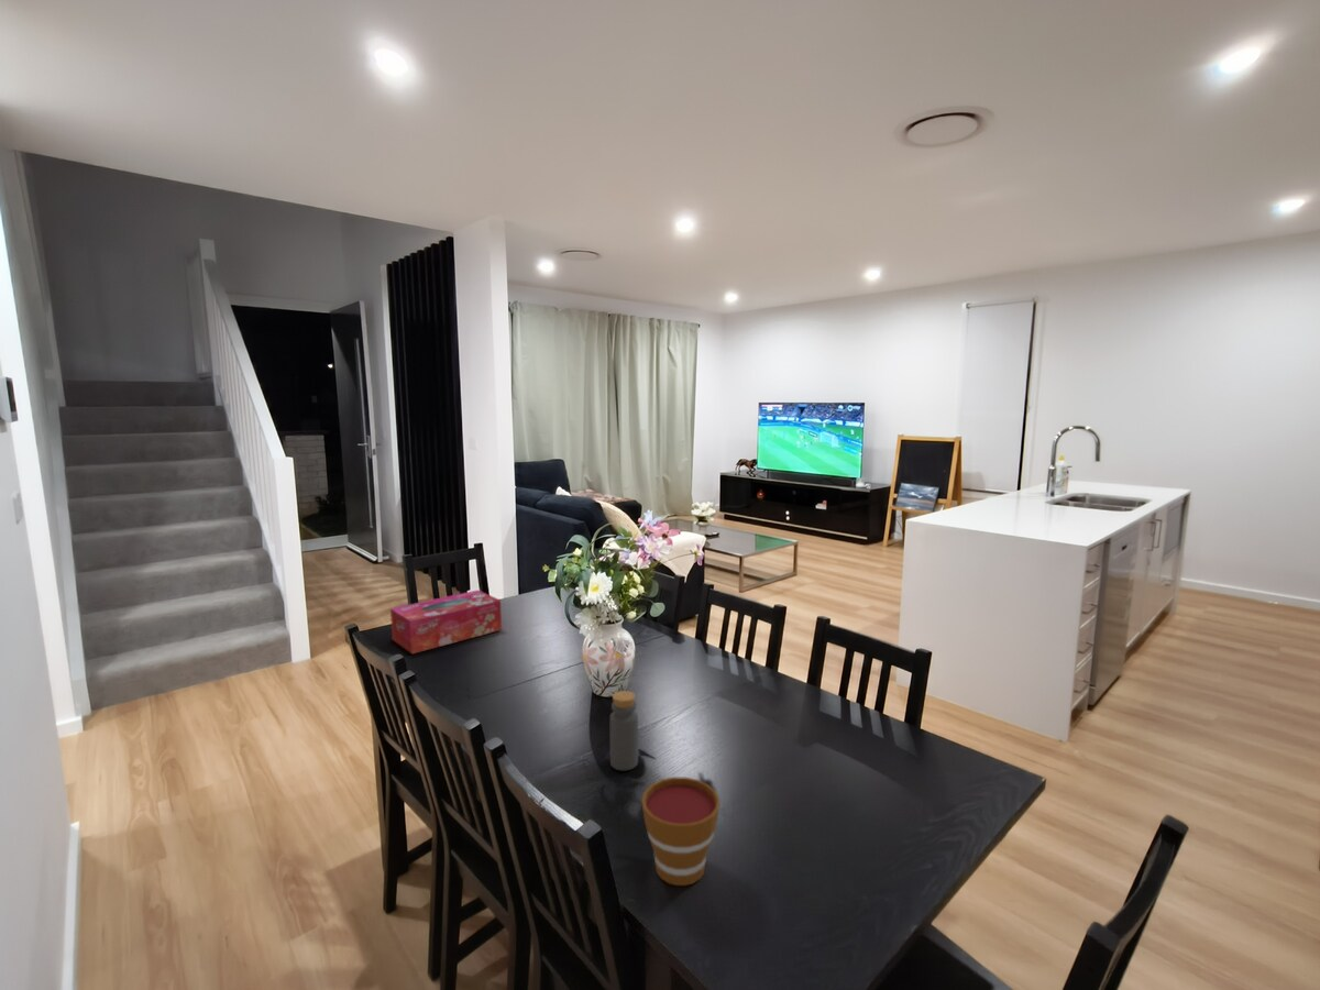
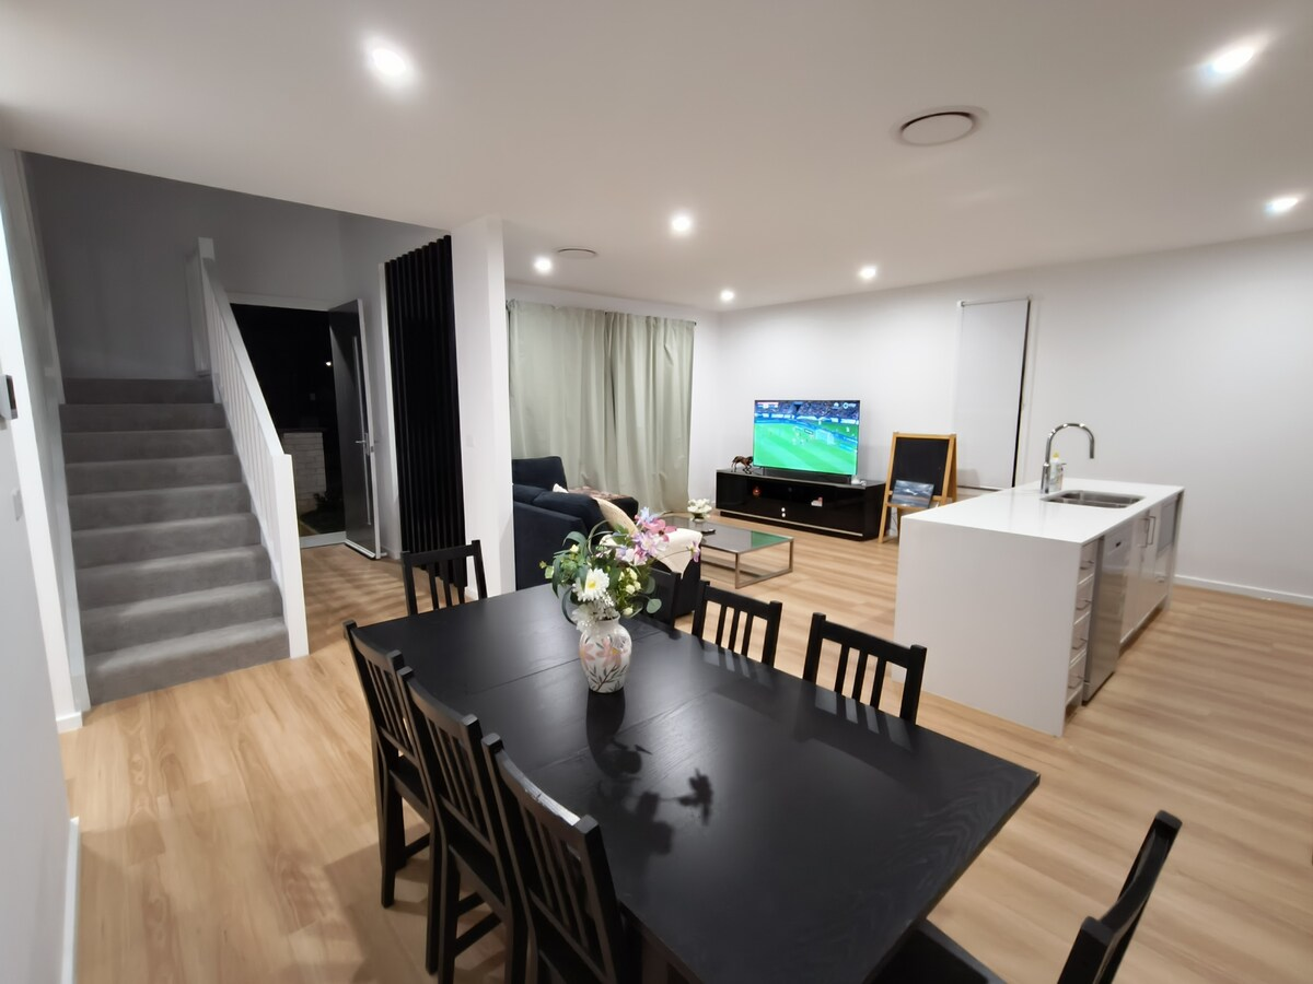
- cup [640,777,721,887]
- tissue box [389,588,503,654]
- bottle [609,690,639,771]
